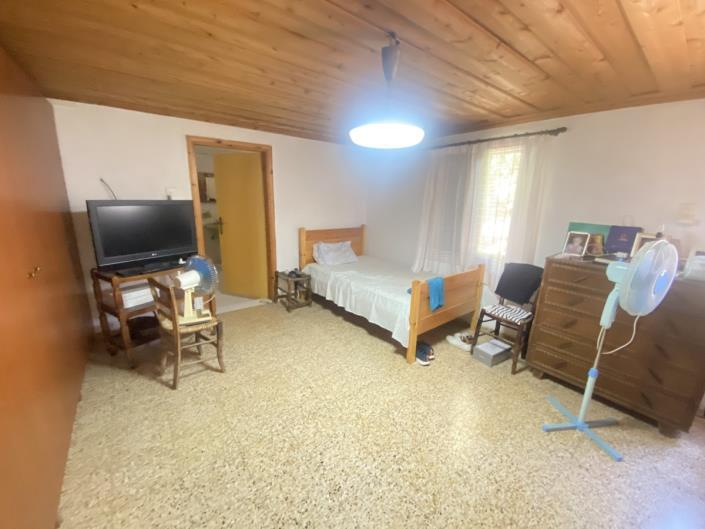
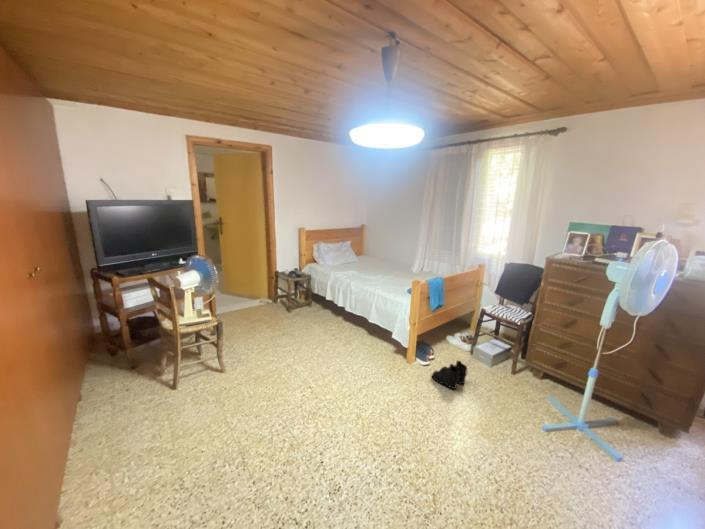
+ boots [431,359,469,390]
